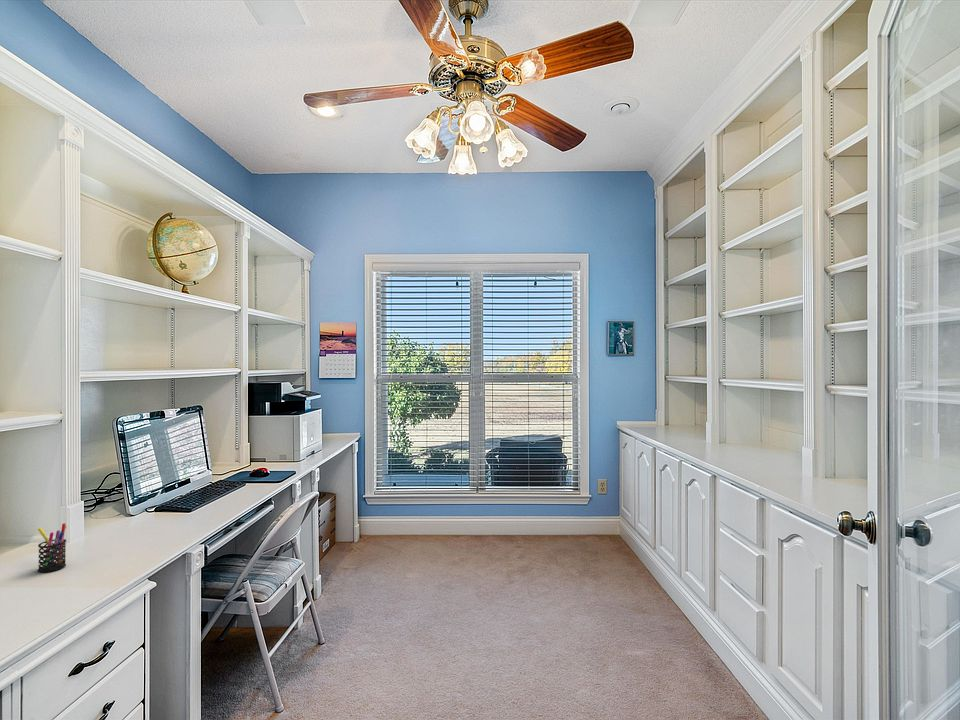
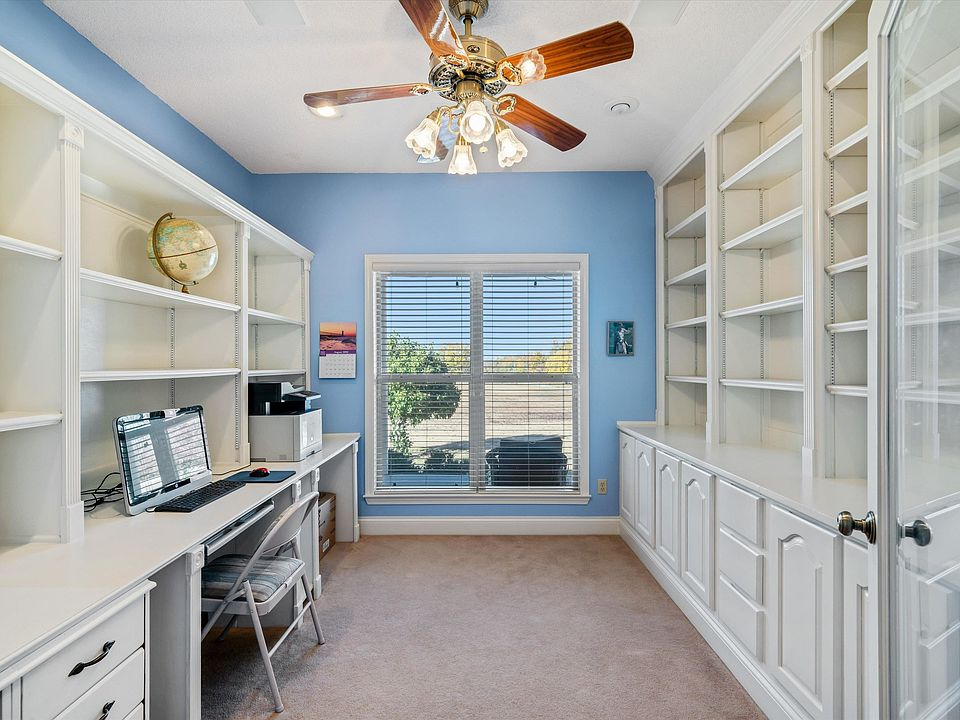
- pen holder [37,522,67,573]
